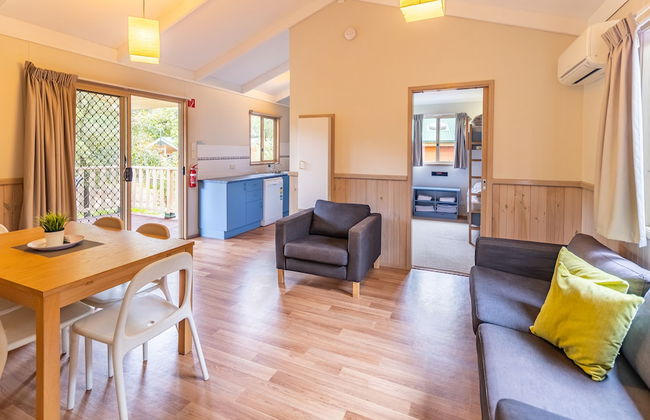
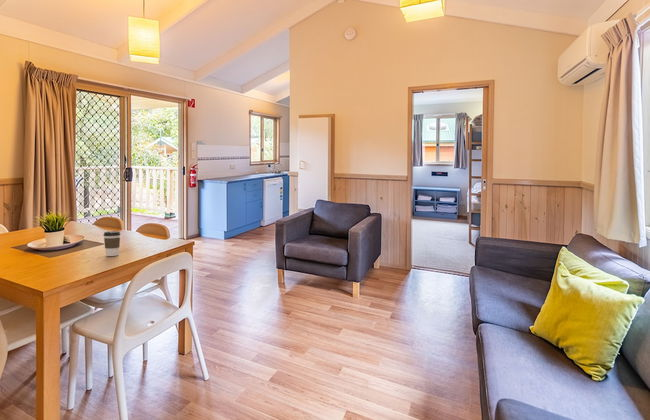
+ coffee cup [103,230,121,257]
